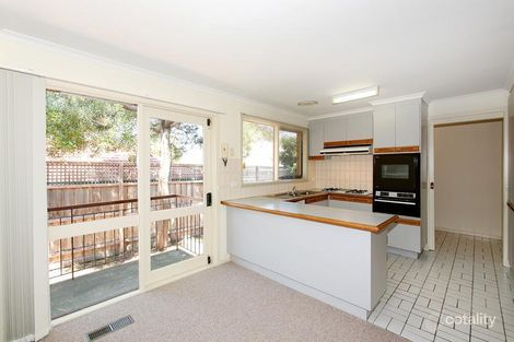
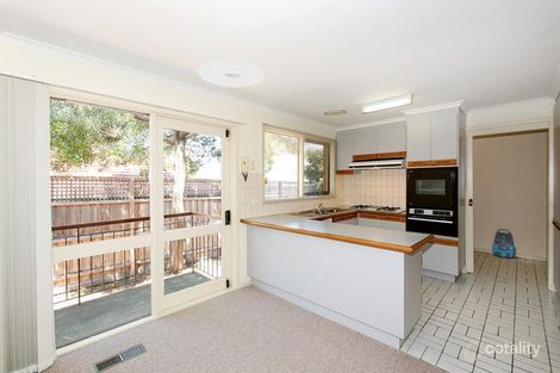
+ vacuum cleaner [491,228,517,259]
+ ceiling light [197,58,266,88]
